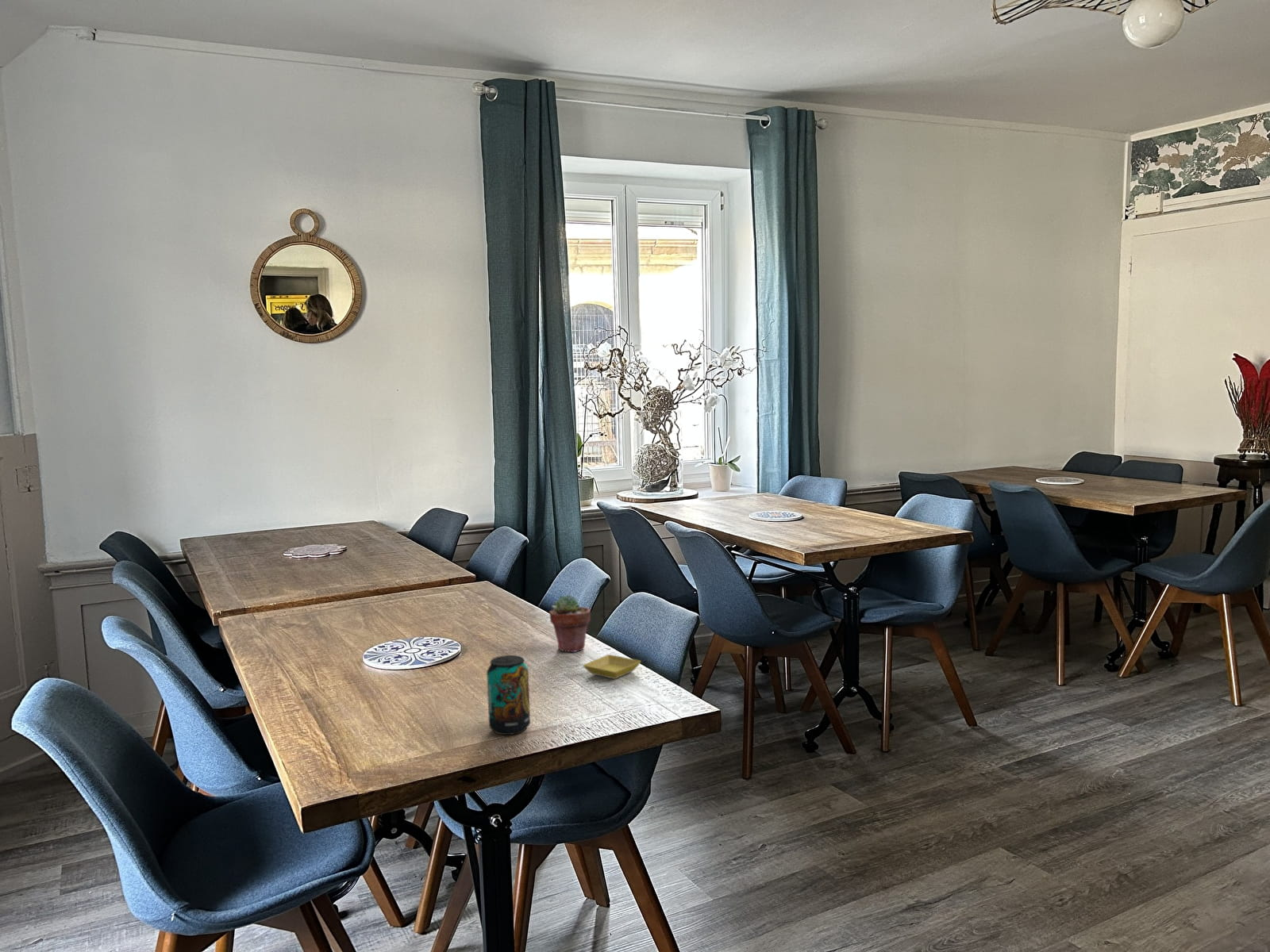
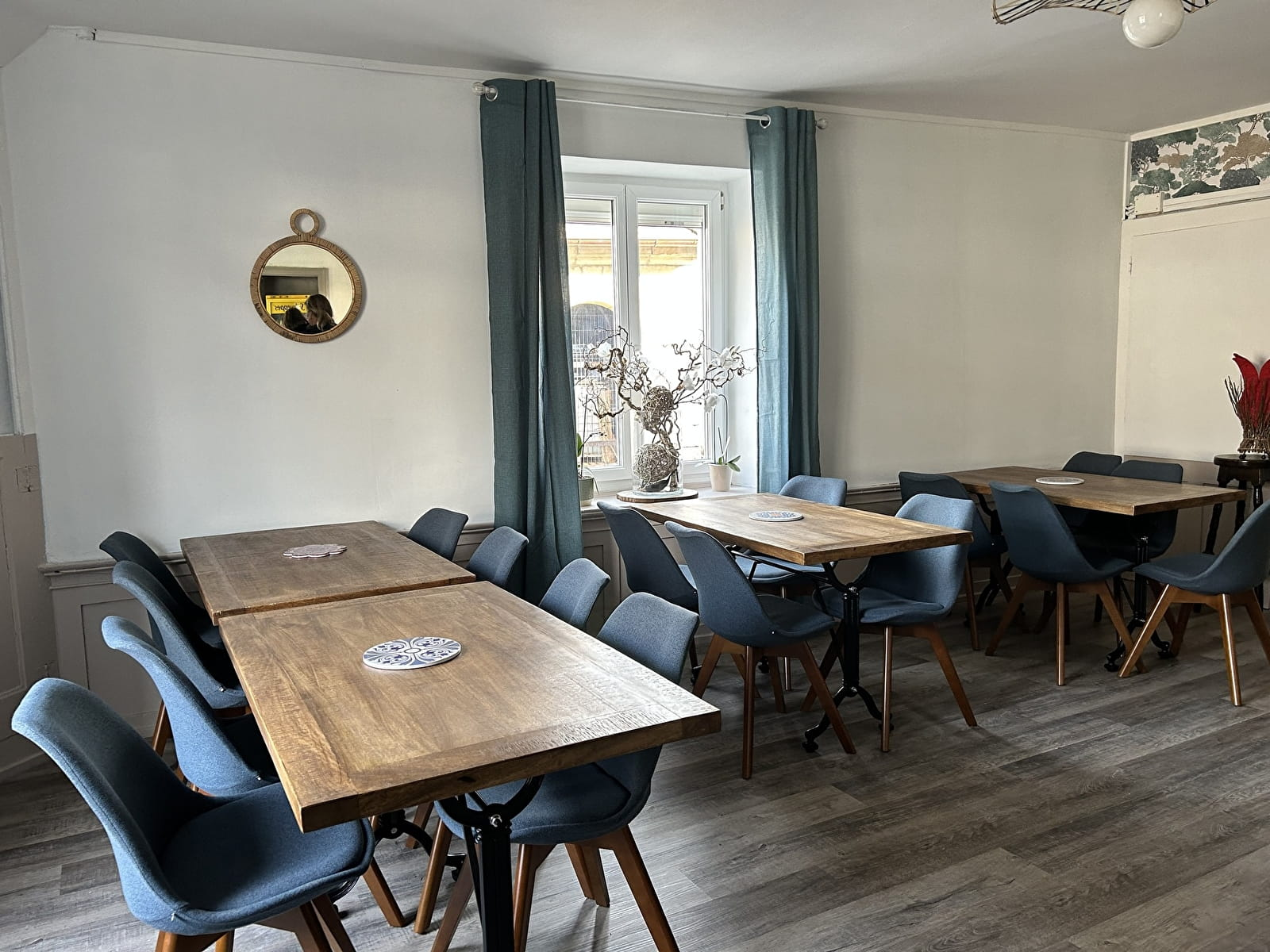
- beverage can [486,655,531,735]
- saucer [582,654,641,680]
- potted succulent [548,594,591,653]
